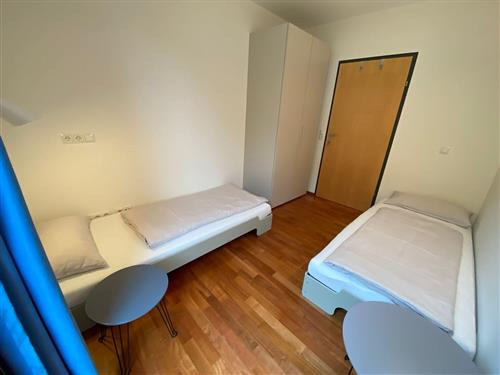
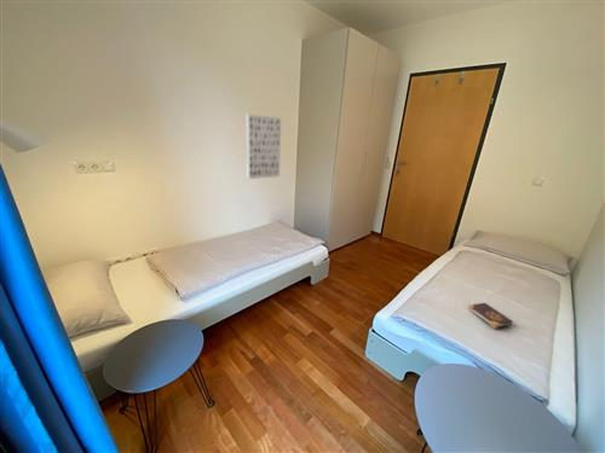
+ wall art [246,112,282,180]
+ book [467,302,514,330]
